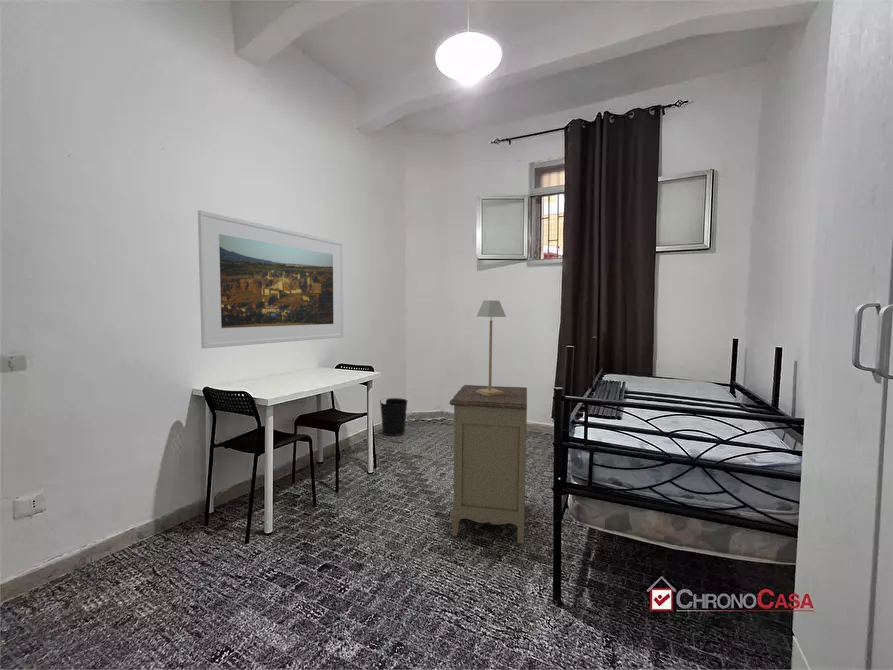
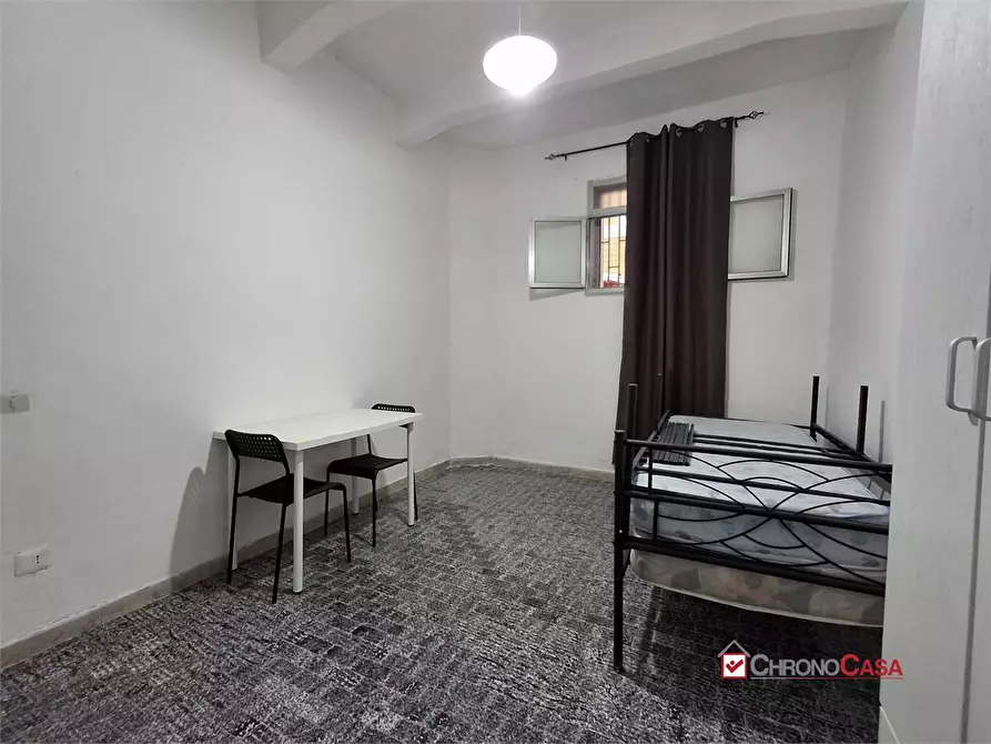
- wastebasket [379,397,409,437]
- nightstand [448,384,528,545]
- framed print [197,209,345,349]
- table lamp [475,299,507,395]
